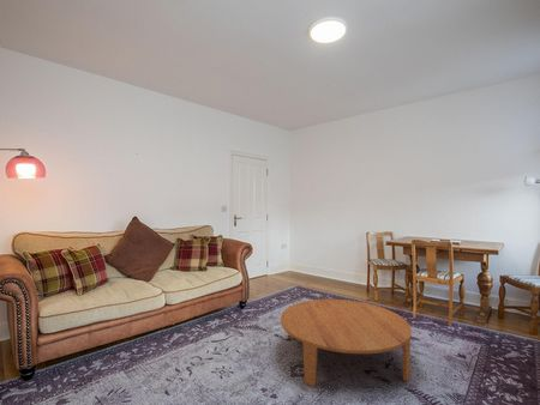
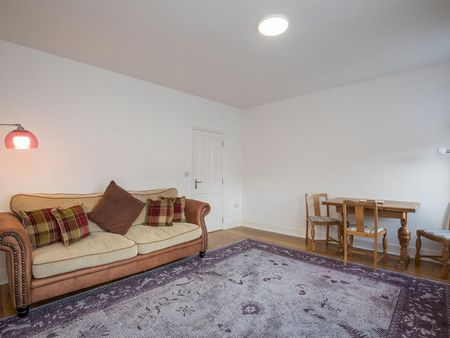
- coffee table [280,298,413,388]
